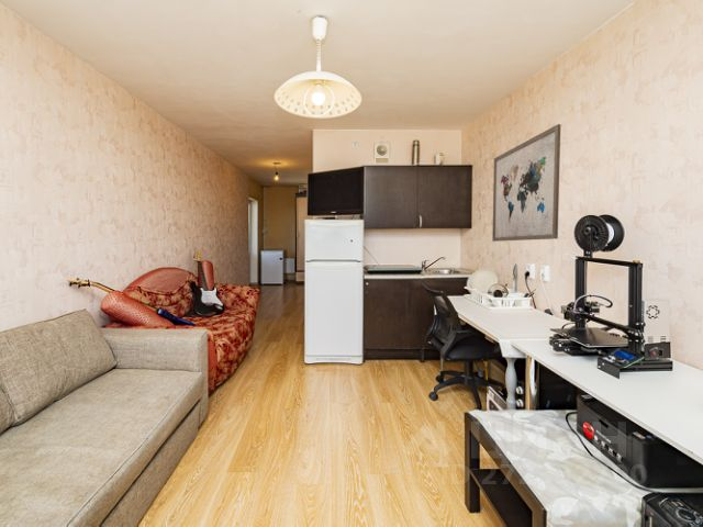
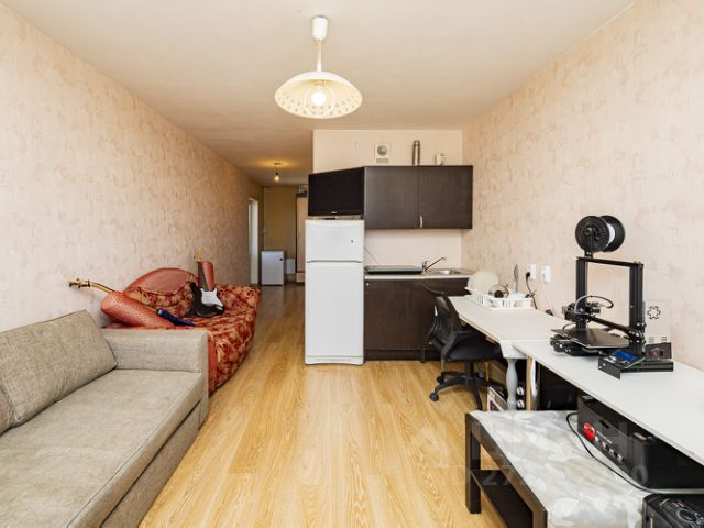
- wall art [491,123,561,243]
